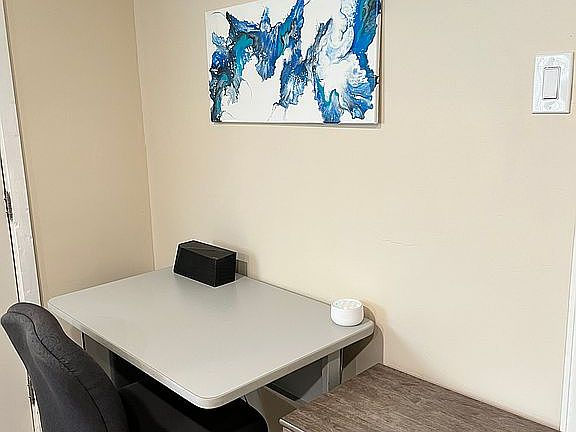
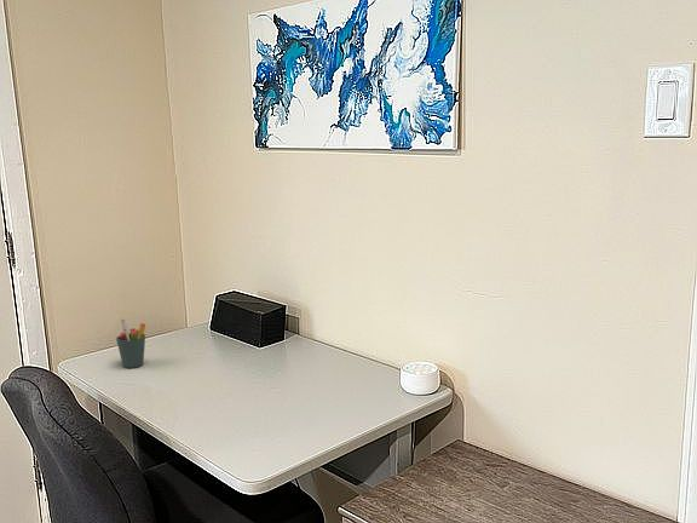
+ pen holder [115,317,146,369]
